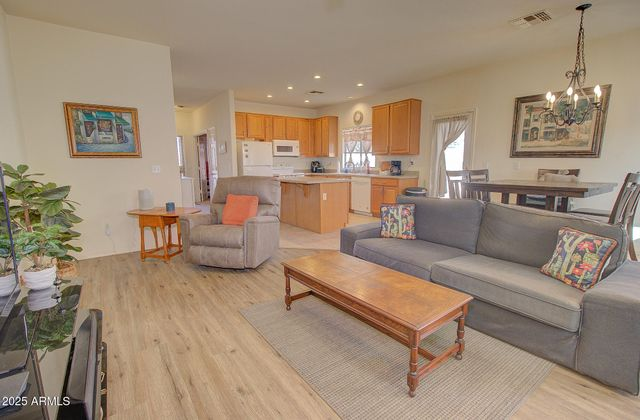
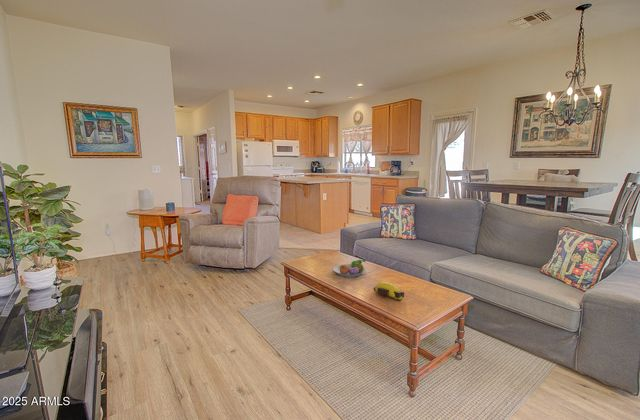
+ toy figure [373,281,405,301]
+ fruit bowl [332,259,366,278]
